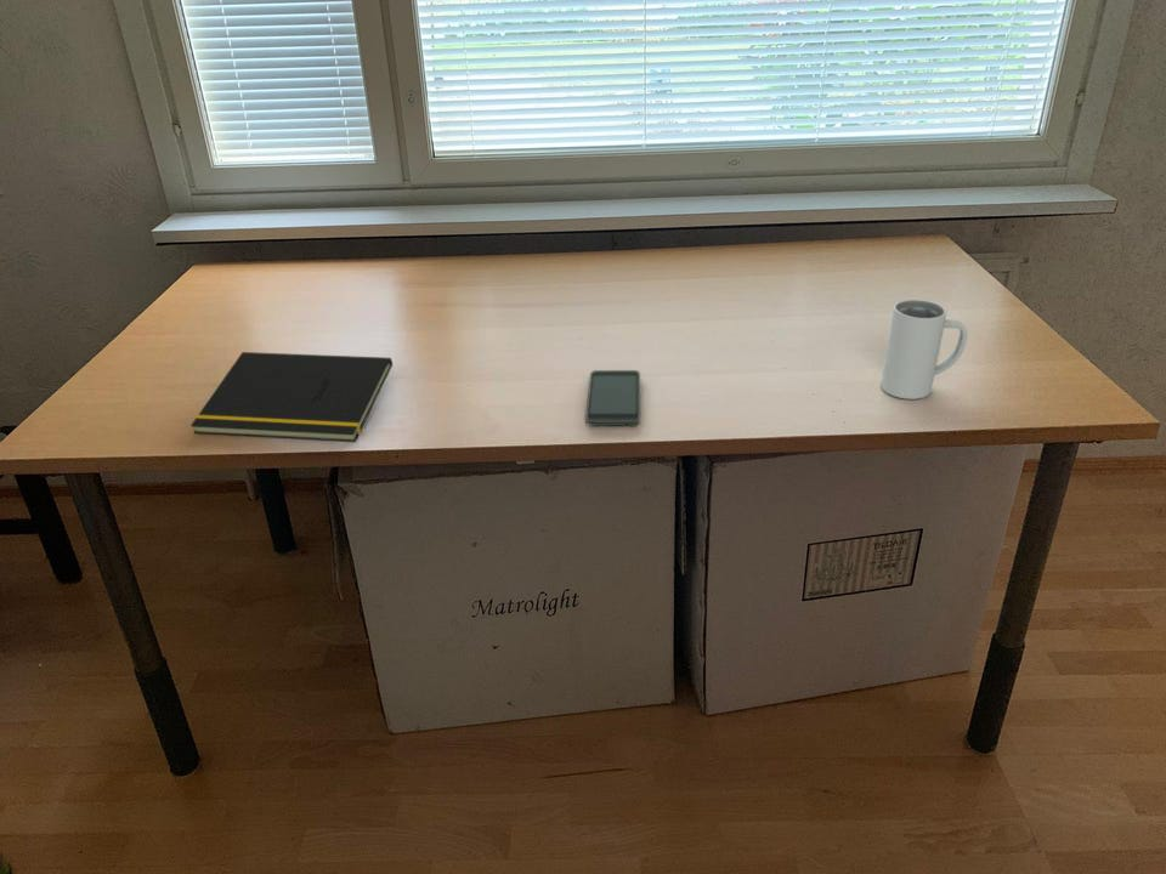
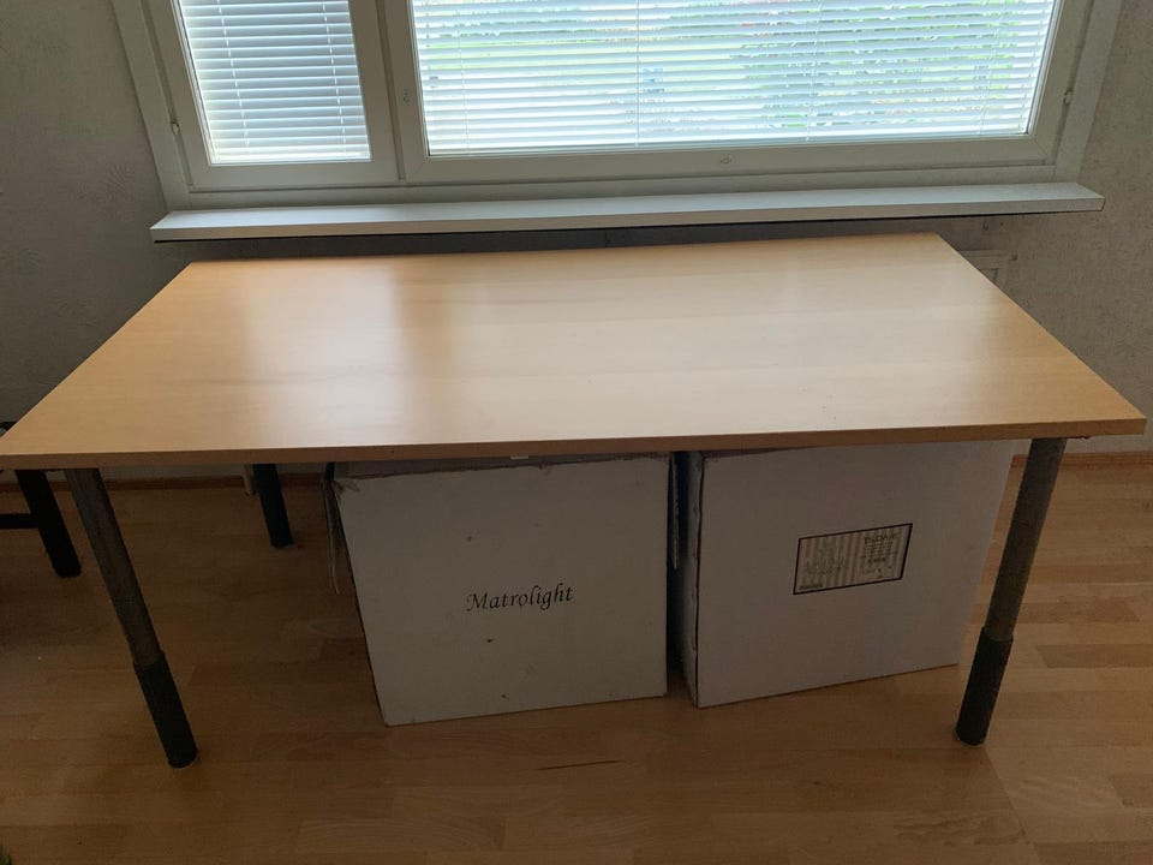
- notepad [189,351,394,443]
- smartphone [584,369,641,427]
- mug [879,299,969,401]
